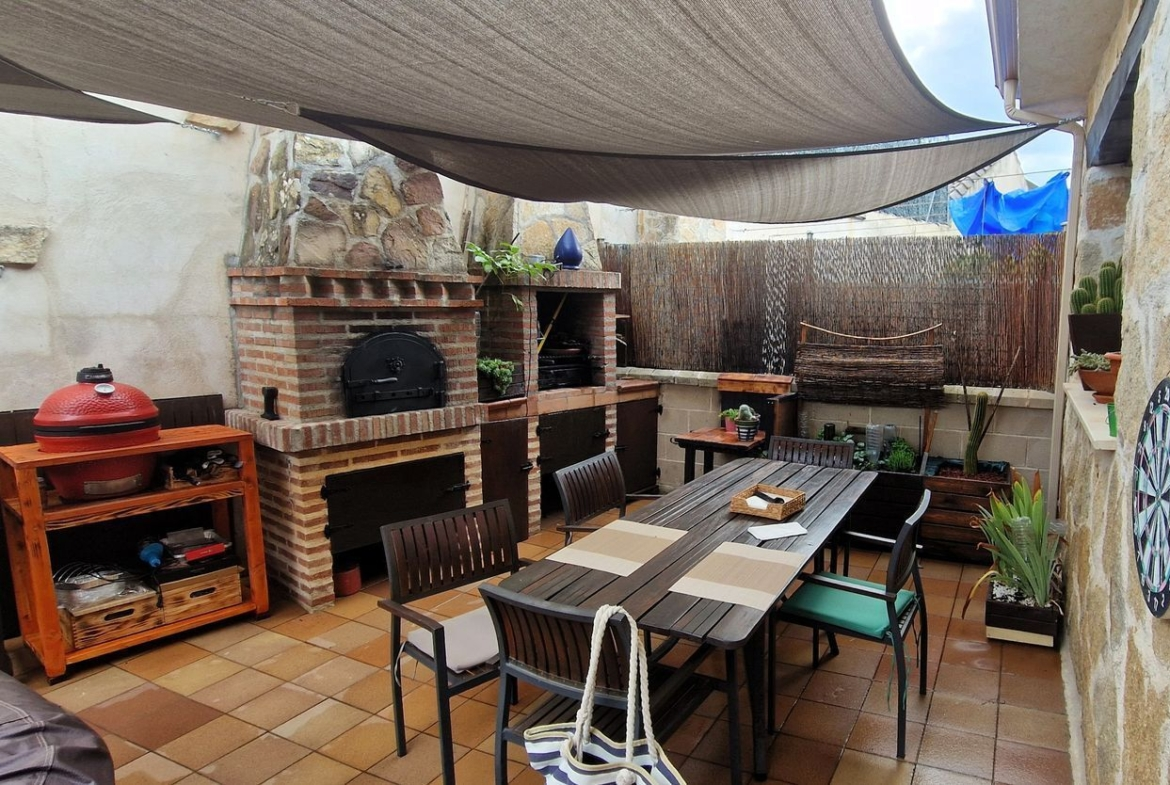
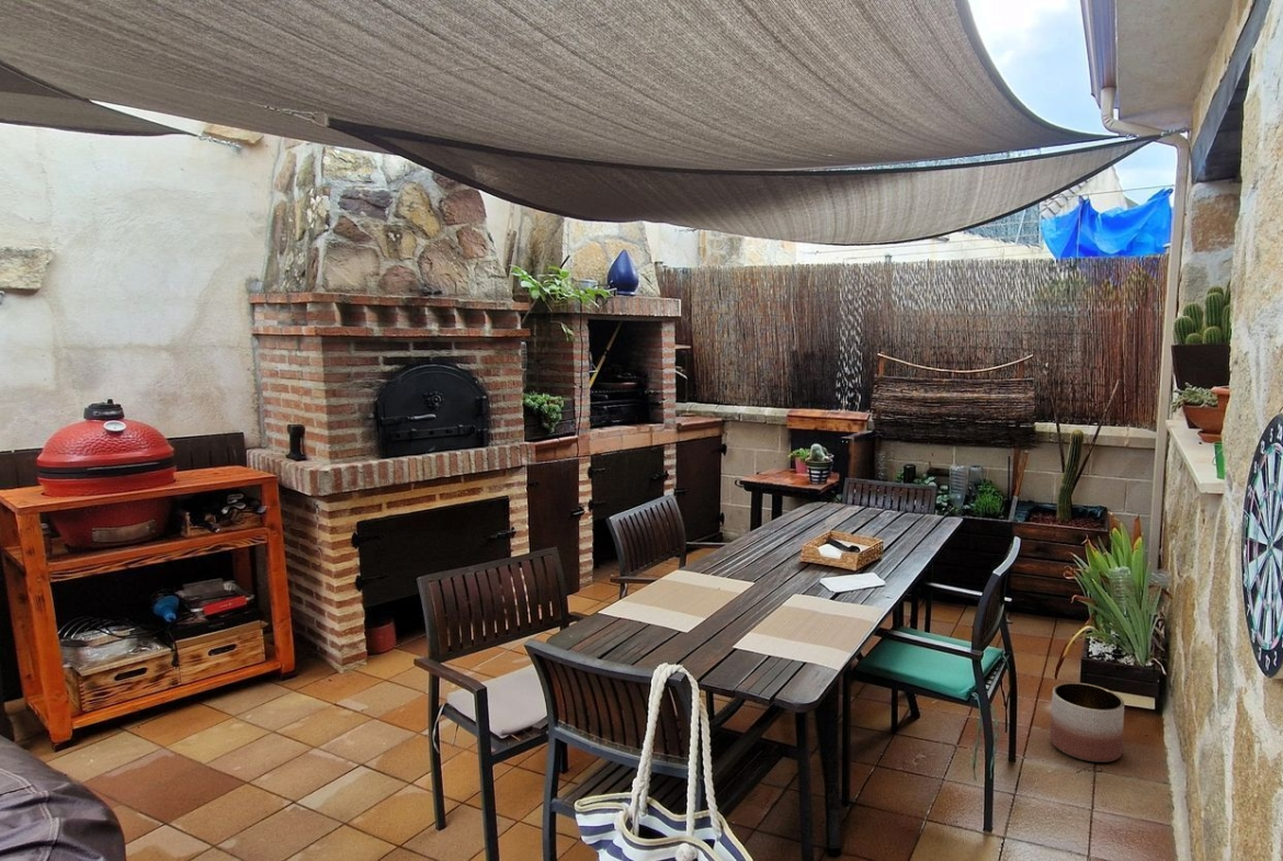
+ planter [1048,681,1125,763]
